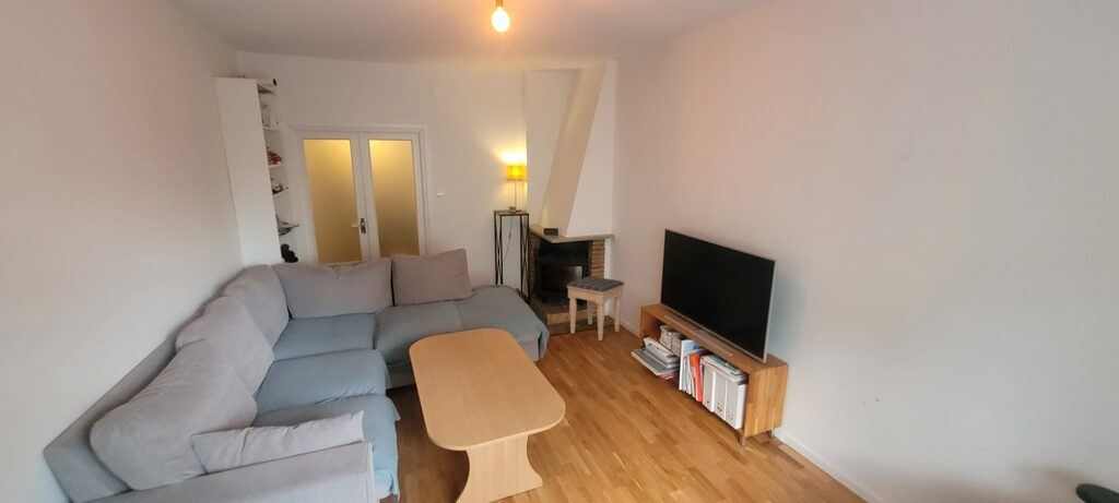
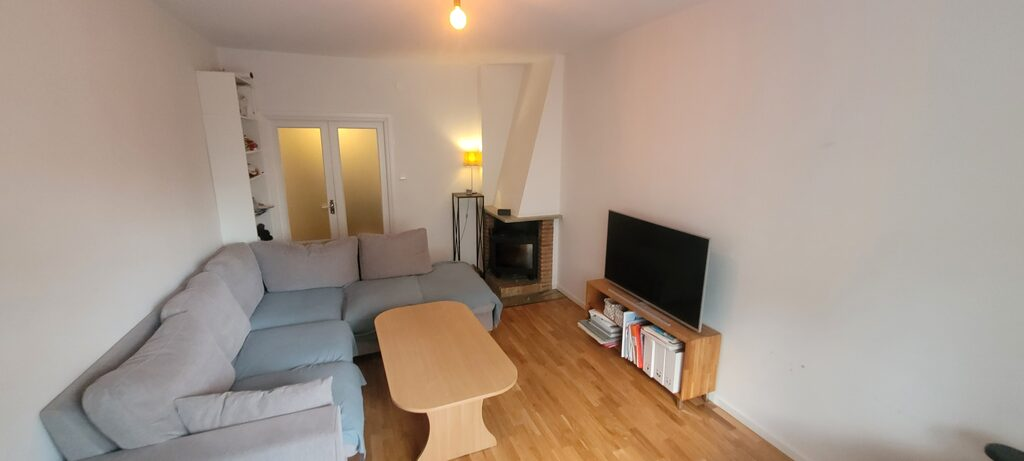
- footstool [565,275,626,342]
